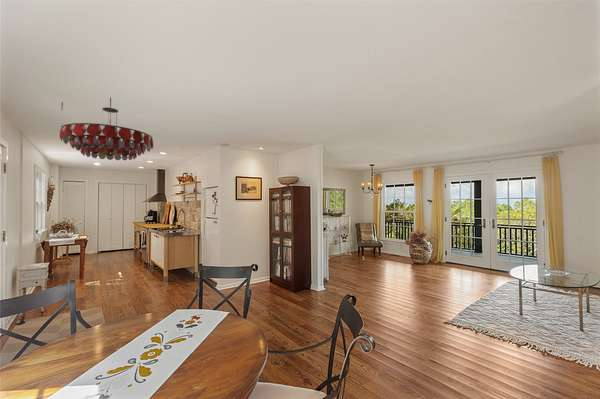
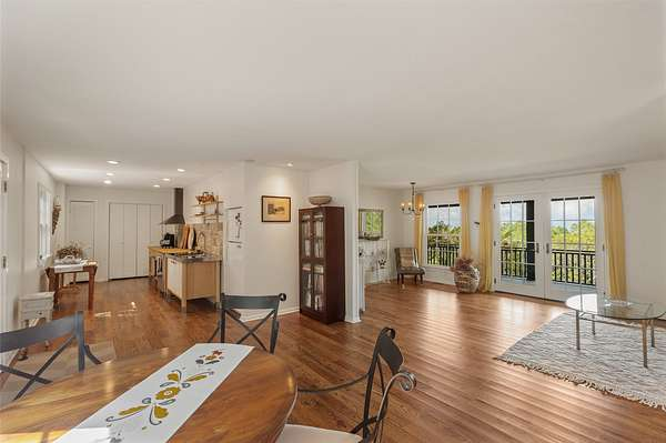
- chandelier [59,97,155,161]
